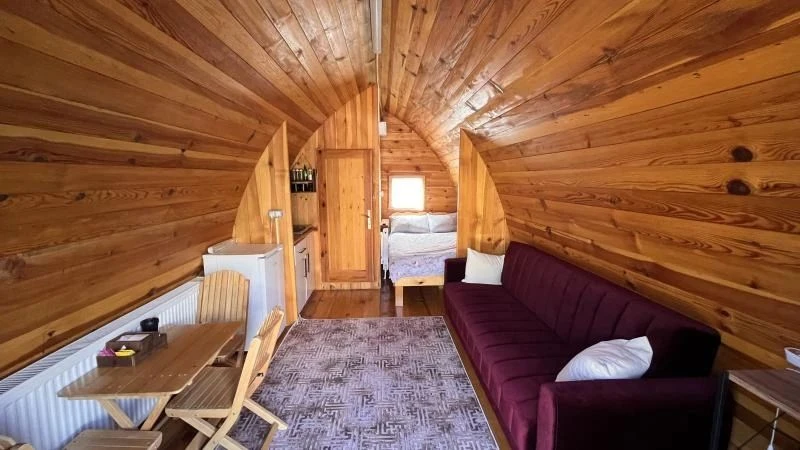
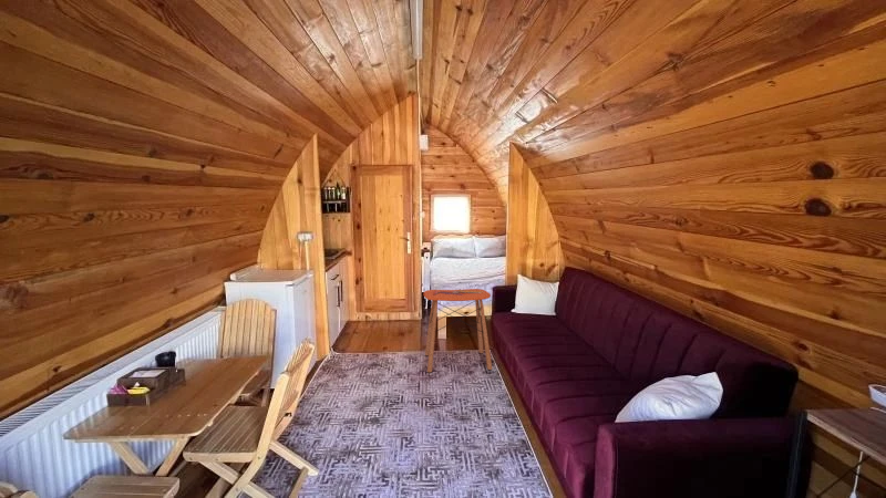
+ side table [422,288,493,373]
